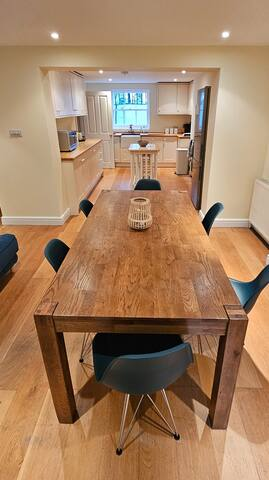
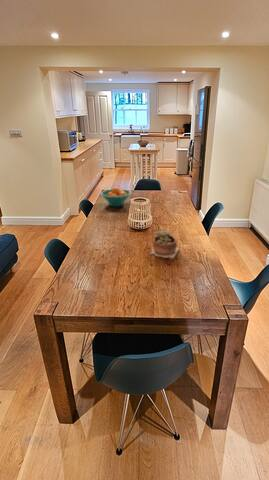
+ fruit bowl [100,186,132,207]
+ succulent plant [150,229,180,259]
